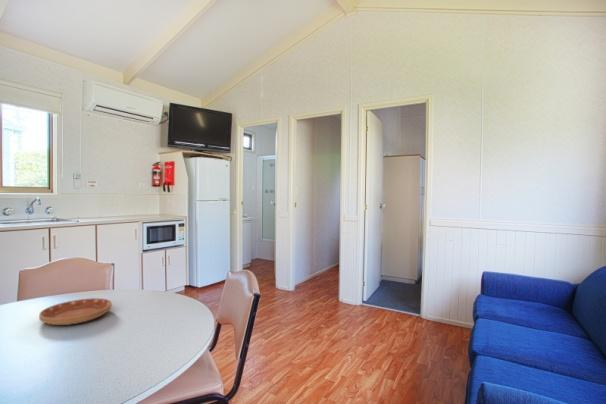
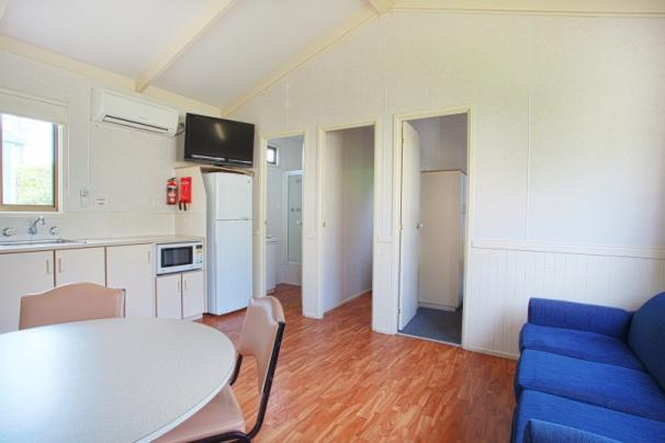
- saucer [38,297,113,326]
